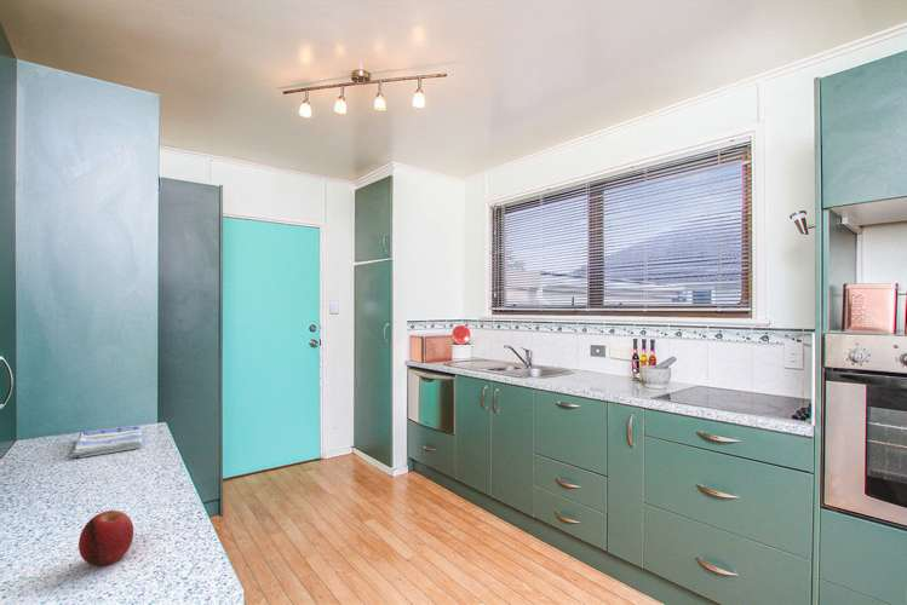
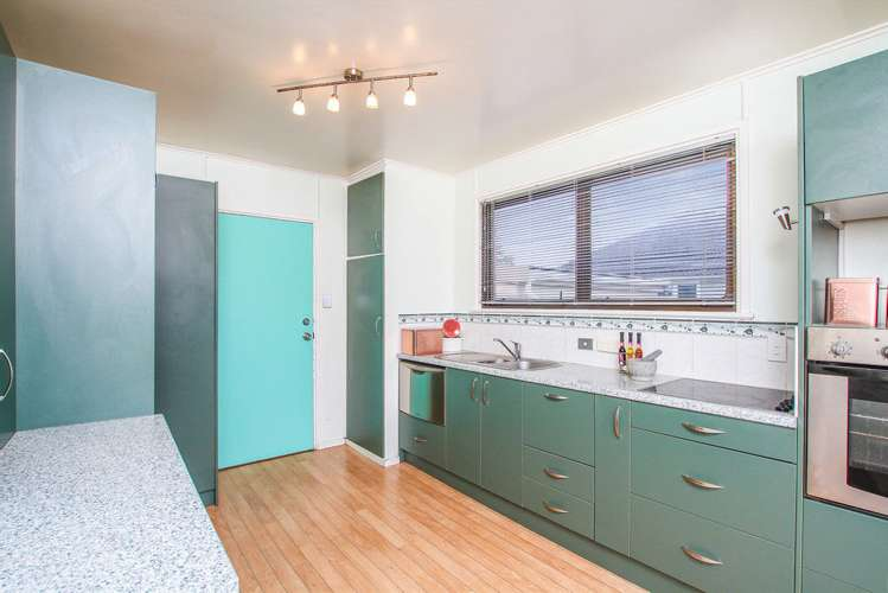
- fruit [78,509,134,566]
- dish towel [69,426,144,459]
